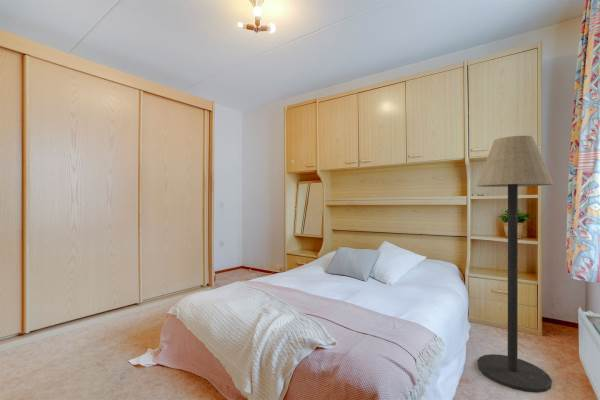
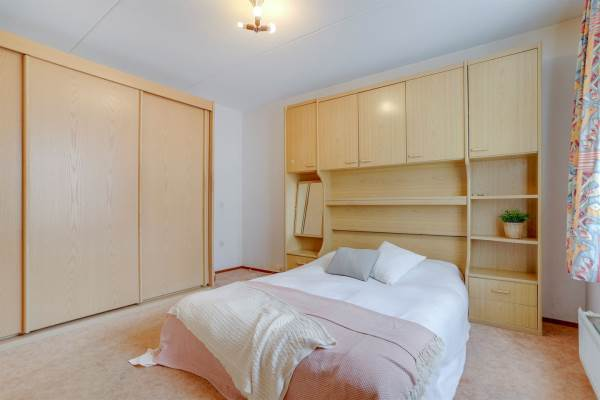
- floor lamp [476,135,554,394]
